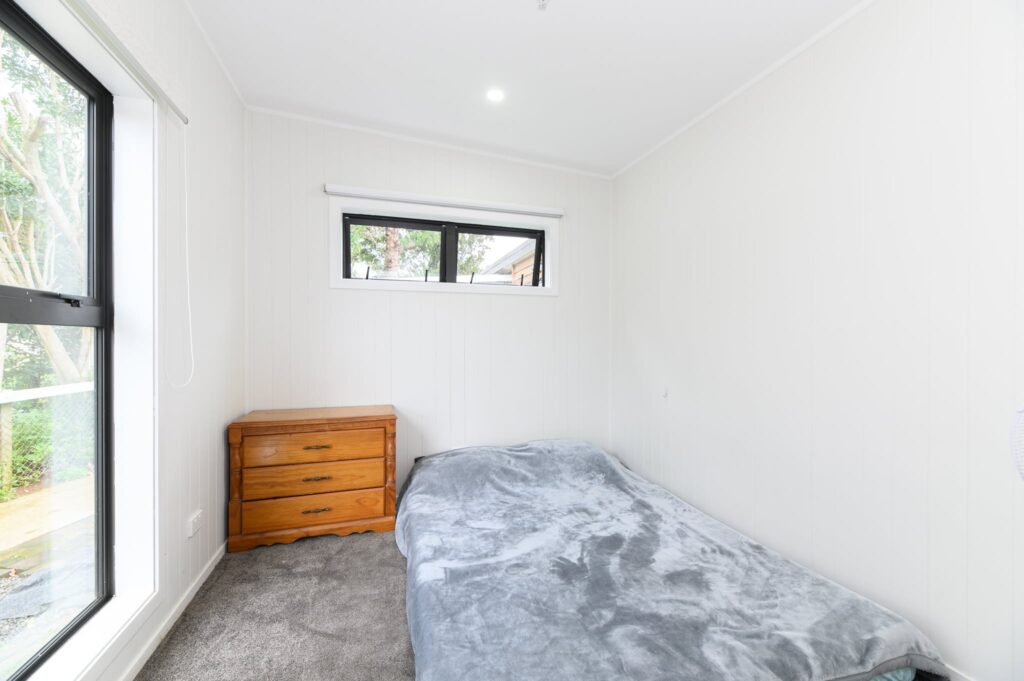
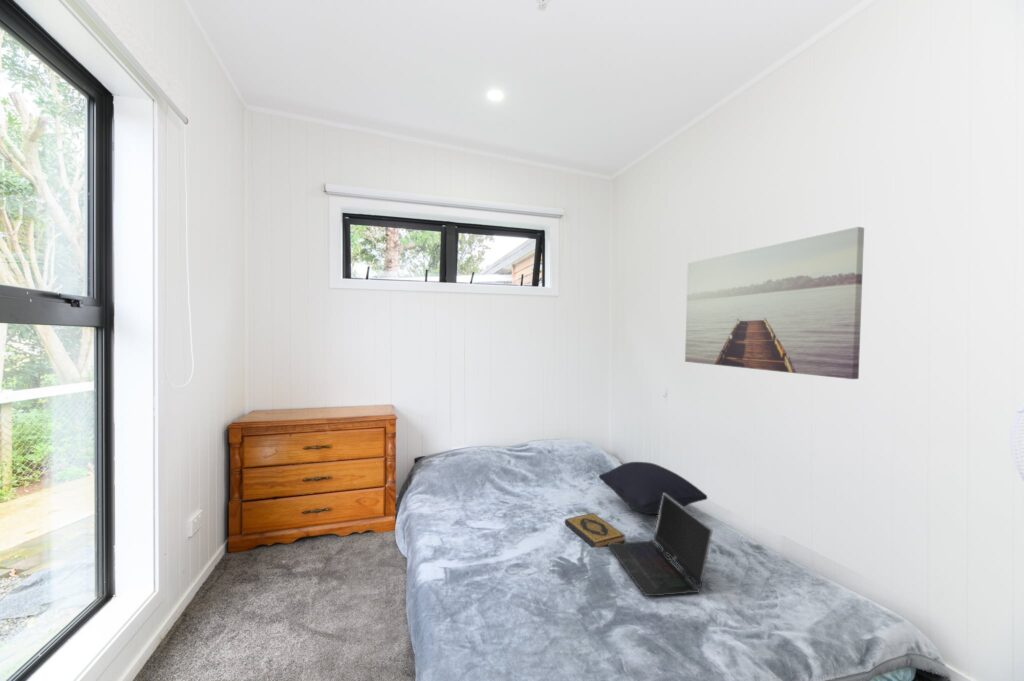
+ pillow [598,461,708,515]
+ hardback book [564,512,626,548]
+ wall art [684,226,865,380]
+ laptop computer [608,493,714,597]
